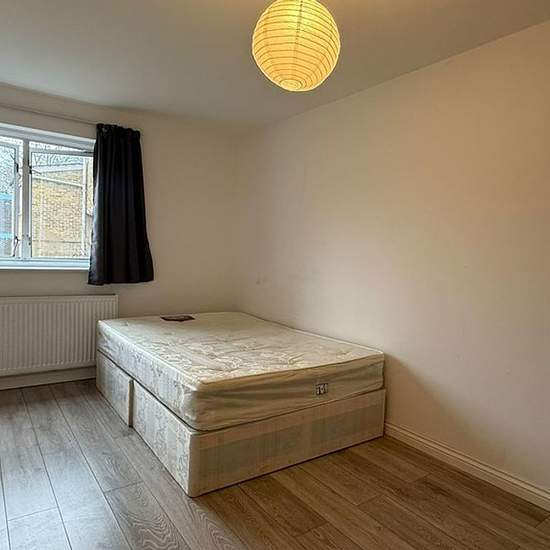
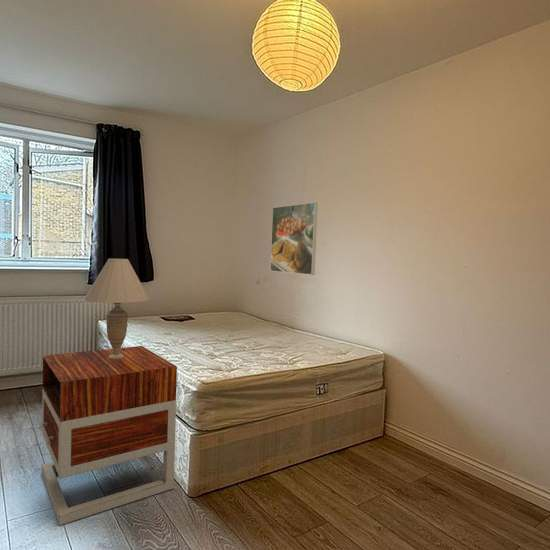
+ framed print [269,201,319,276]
+ nightstand [38,345,178,526]
+ table lamp [83,258,150,359]
